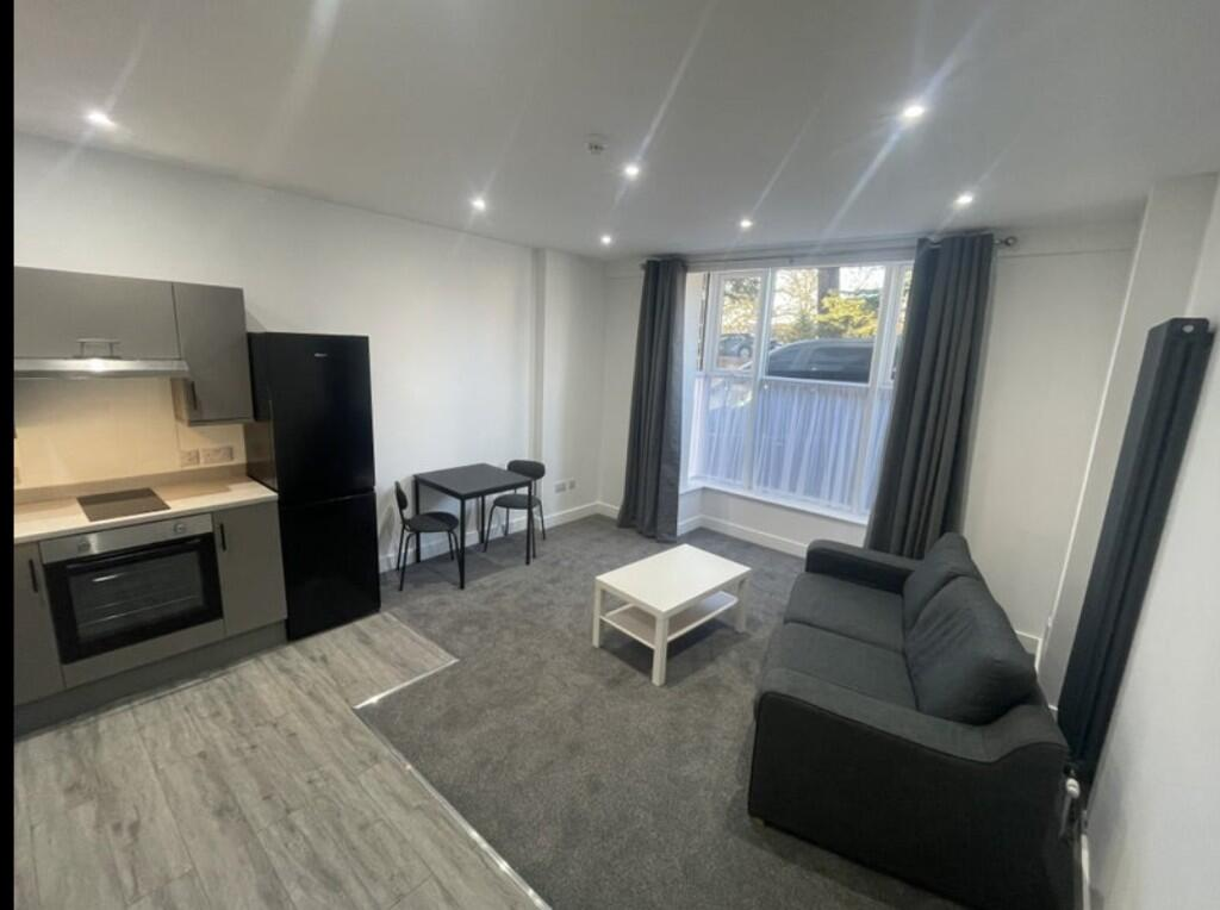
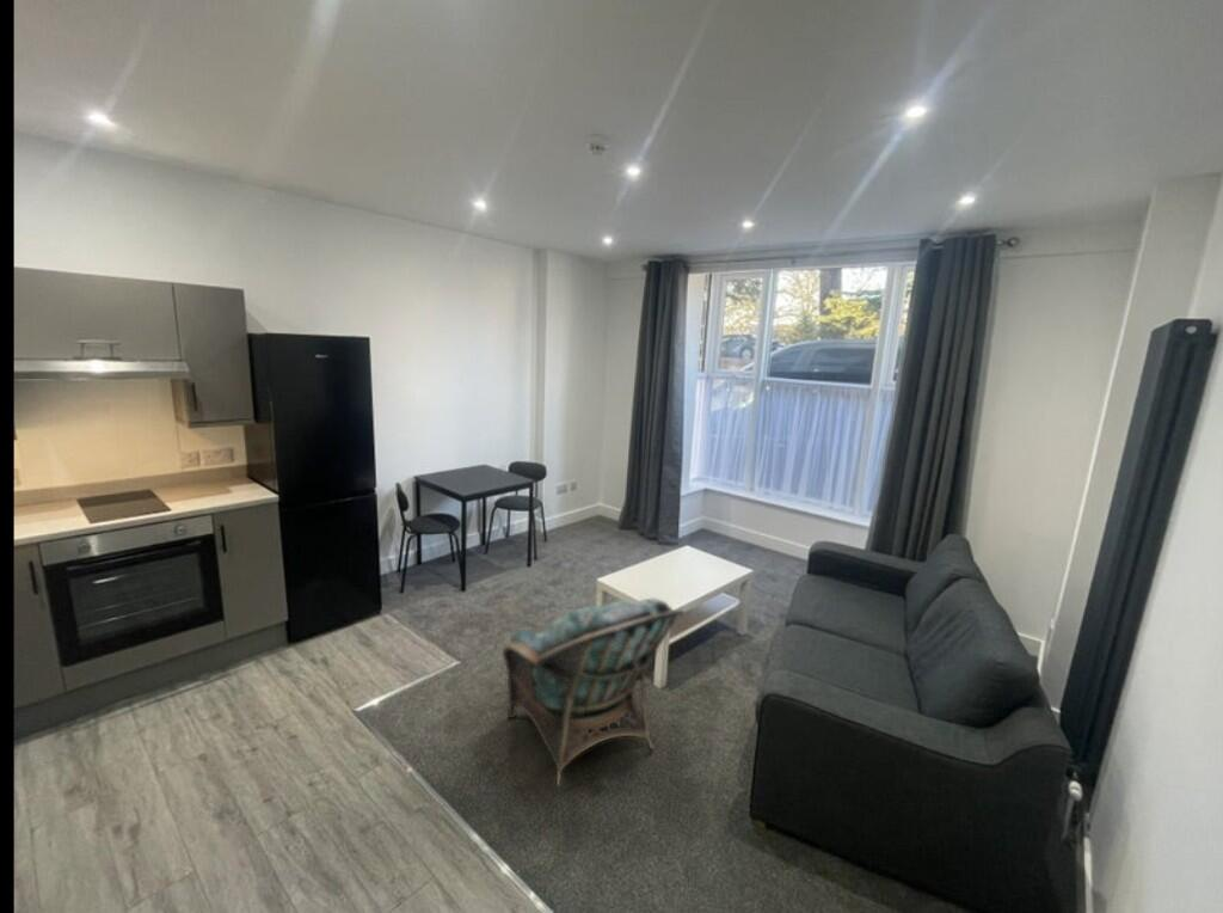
+ armchair [502,598,686,789]
